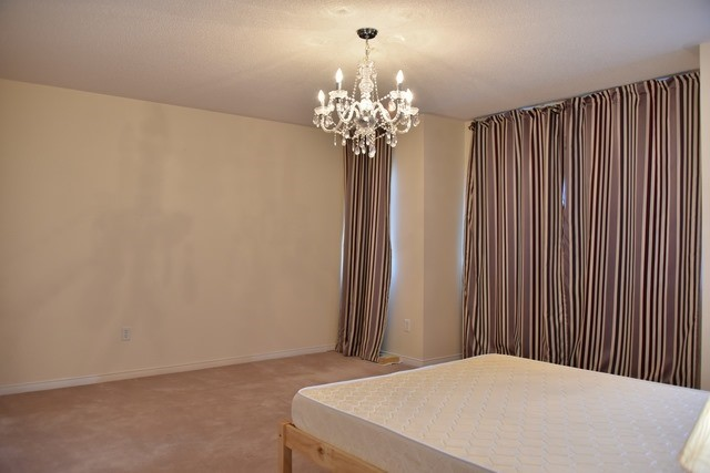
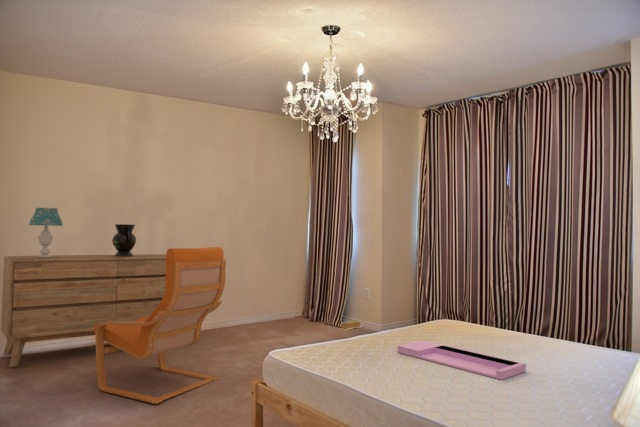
+ tray [397,339,527,381]
+ armchair [94,246,227,405]
+ table lamp [28,207,64,257]
+ decorative vase [111,223,137,257]
+ dresser [0,253,167,367]
